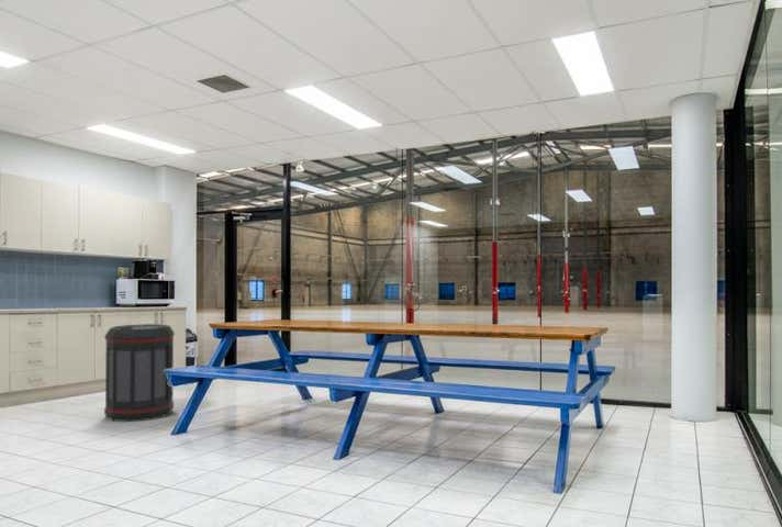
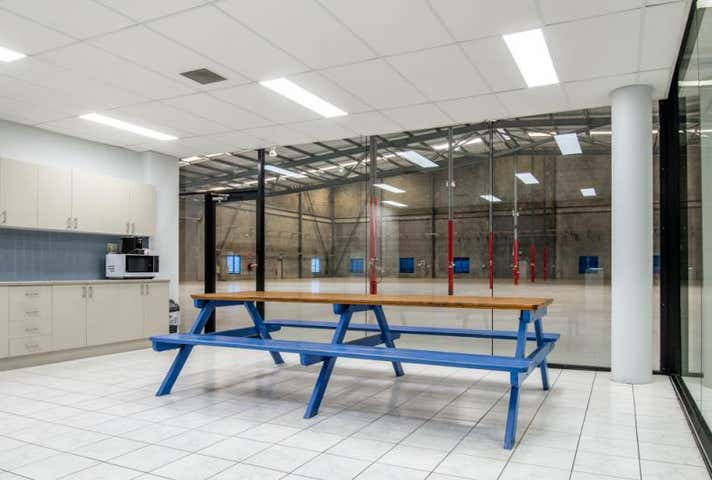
- trash can [103,323,176,423]
